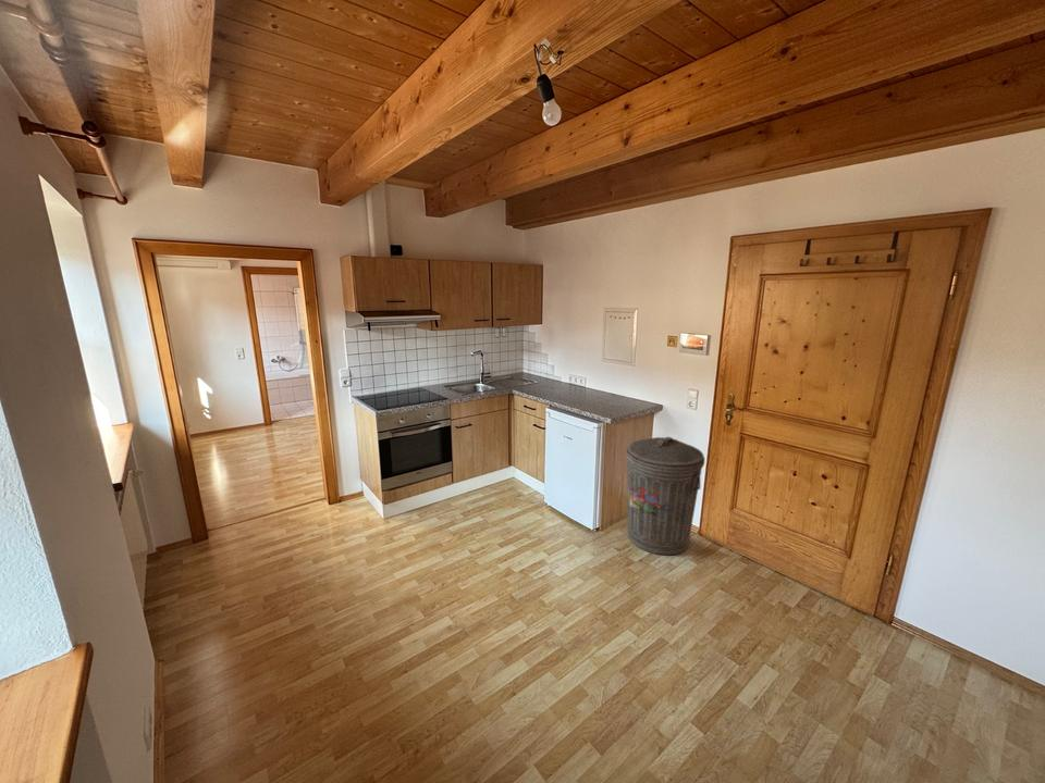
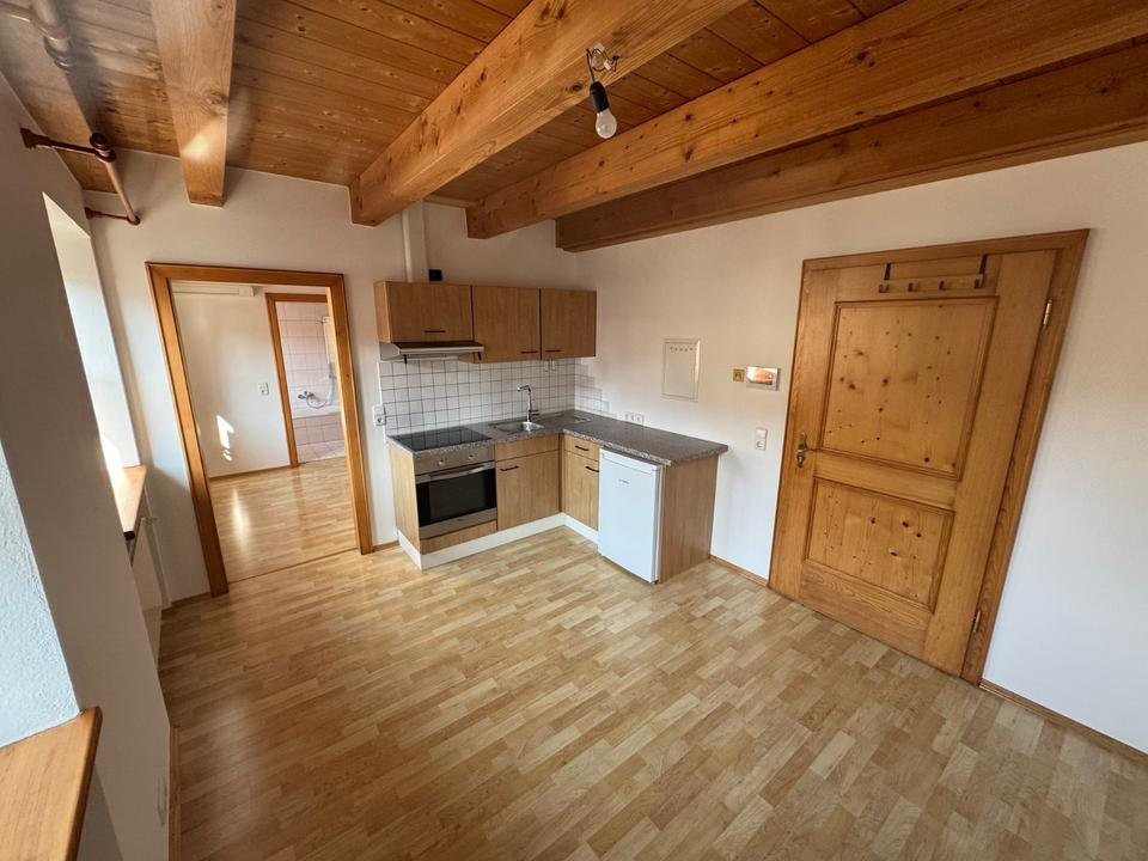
- trash can [625,436,705,556]
